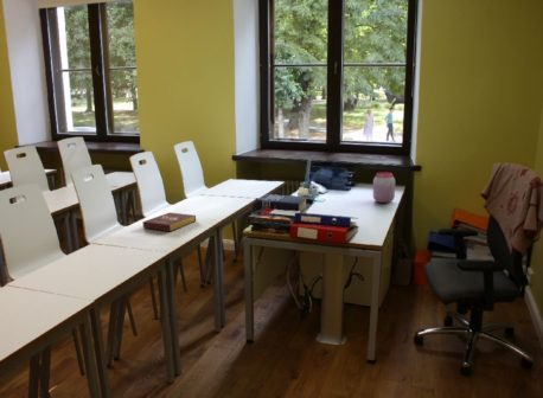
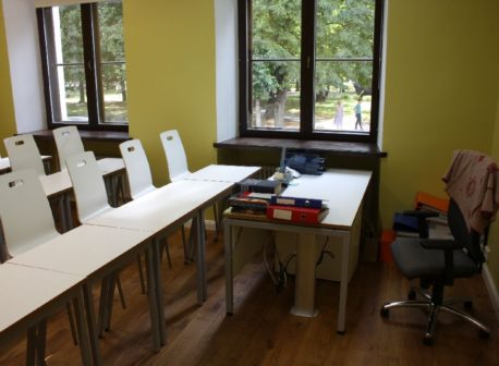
- jar [372,171,396,204]
- book [141,211,197,232]
